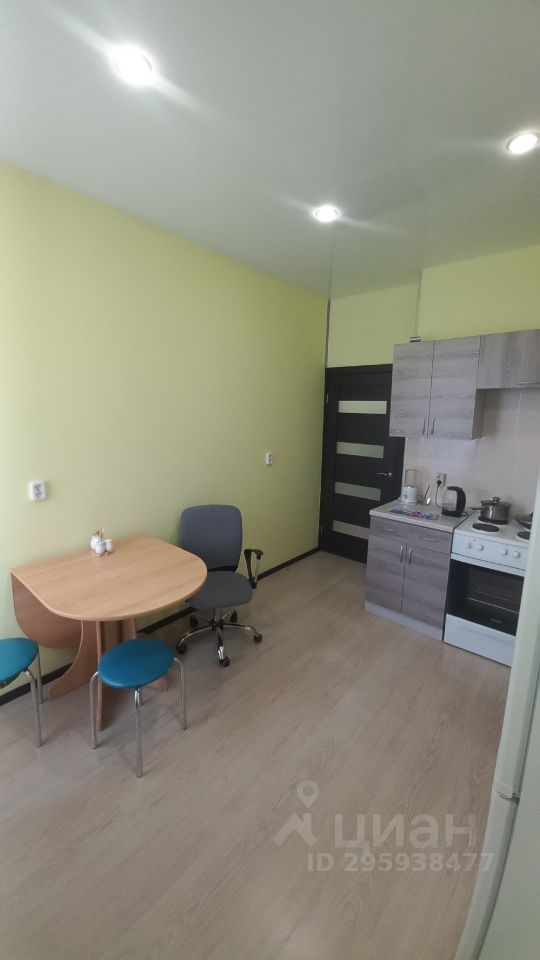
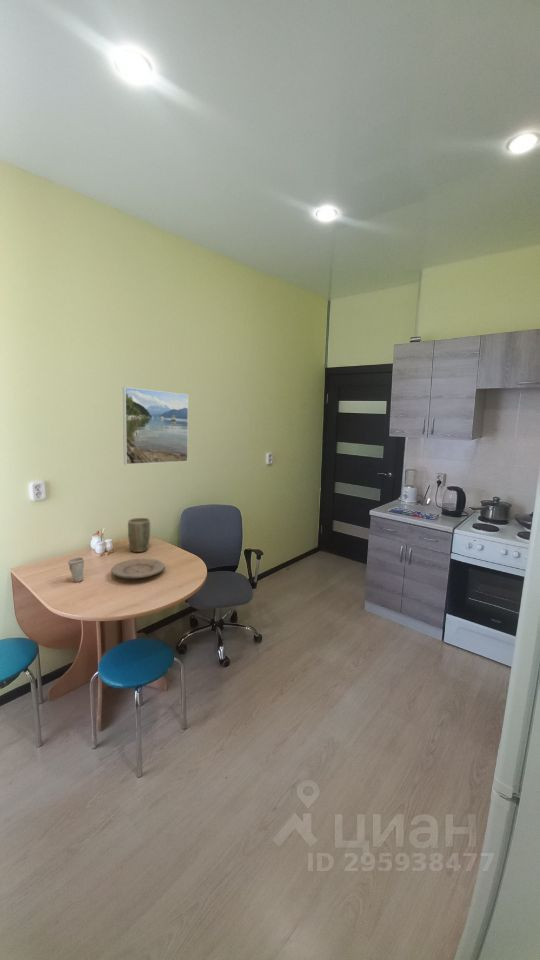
+ plant pot [127,517,151,553]
+ cup [67,556,85,583]
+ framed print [122,386,189,465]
+ plate [110,558,165,579]
